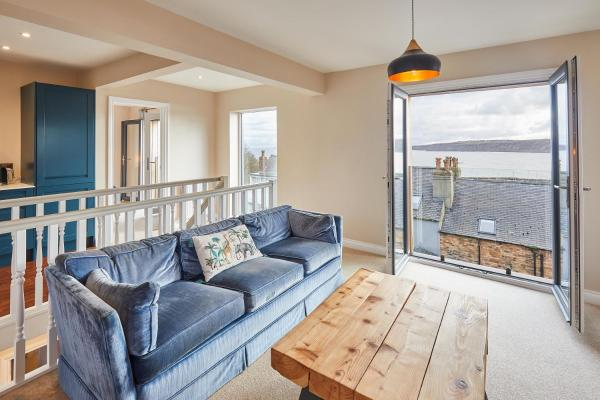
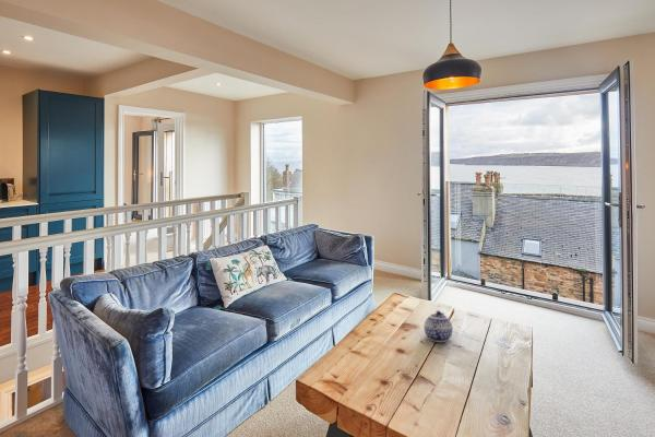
+ teapot [424,310,454,343]
